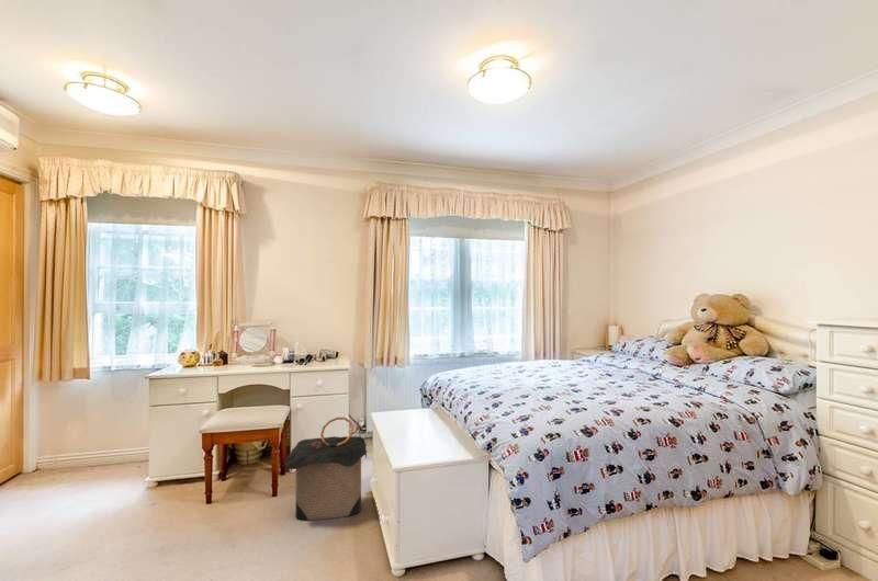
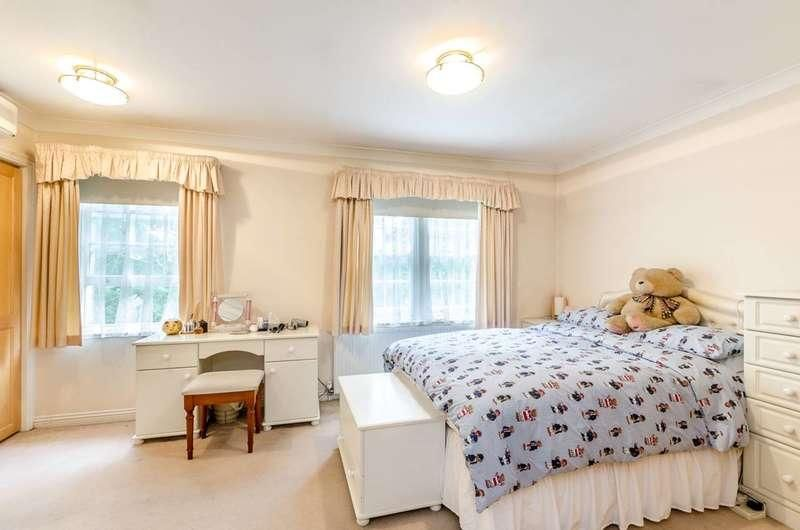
- laundry hamper [284,417,368,522]
